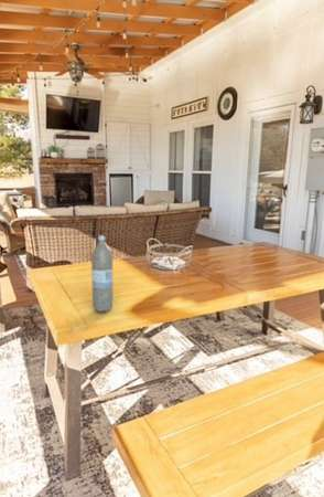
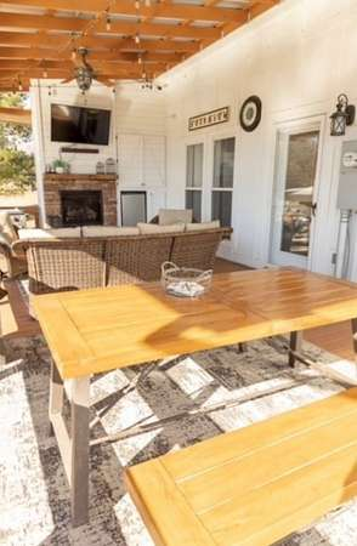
- water bottle [90,234,115,314]
